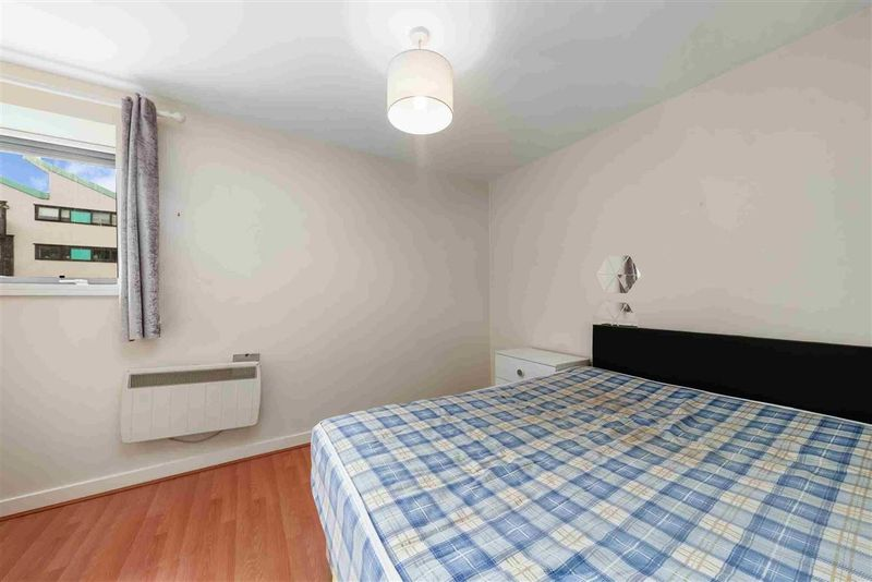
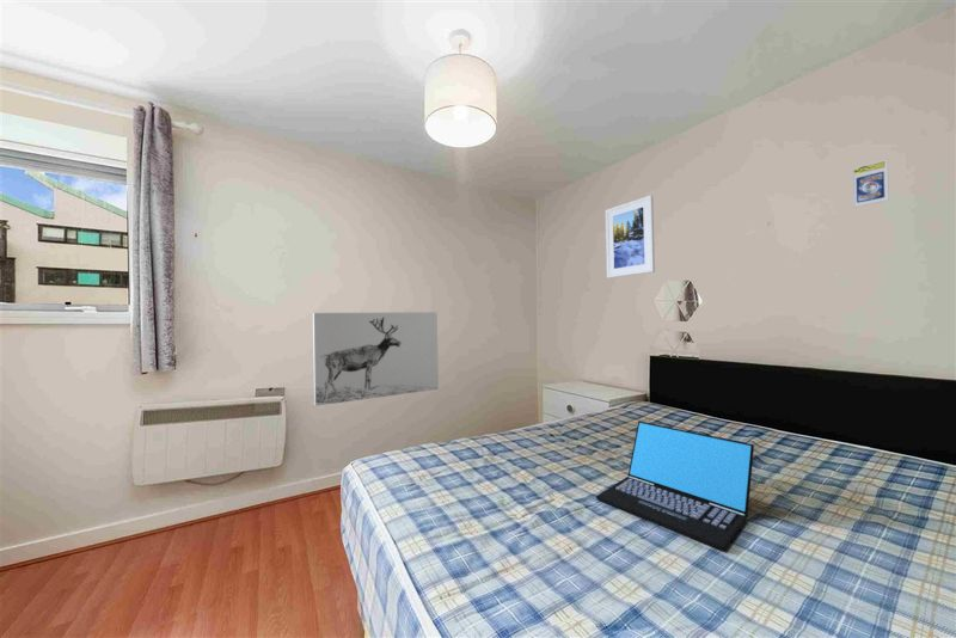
+ wall art [312,311,440,407]
+ trading card display case [851,158,890,208]
+ laptop [595,421,755,552]
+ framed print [605,194,656,280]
